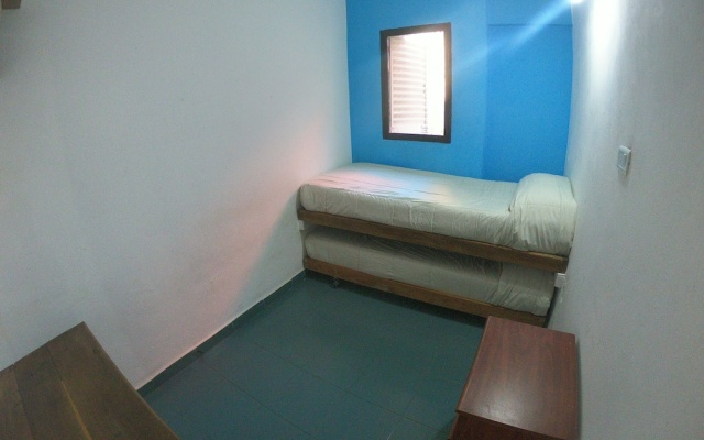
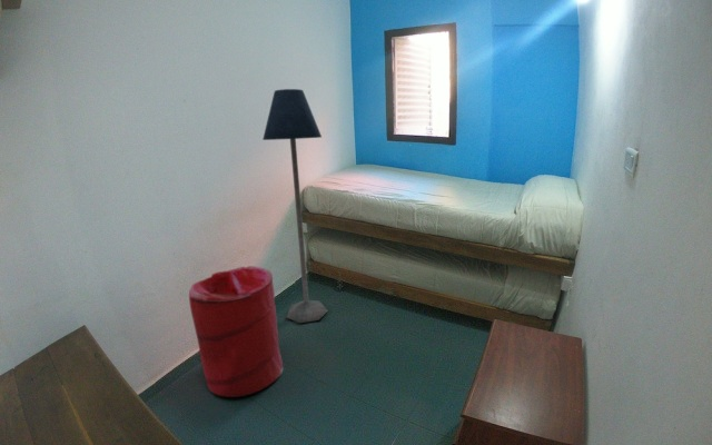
+ laundry hamper [188,265,284,398]
+ floor lamp [261,88,329,324]
